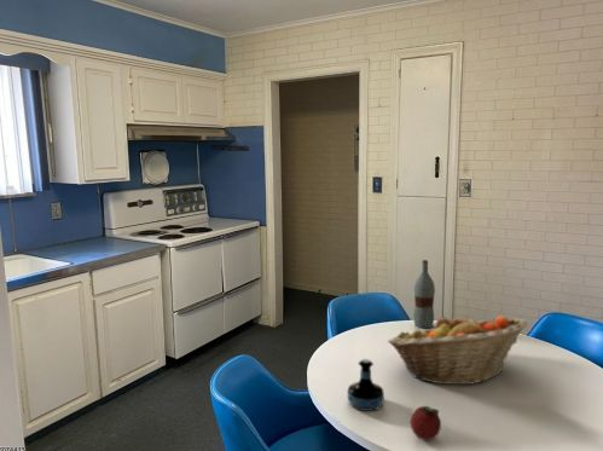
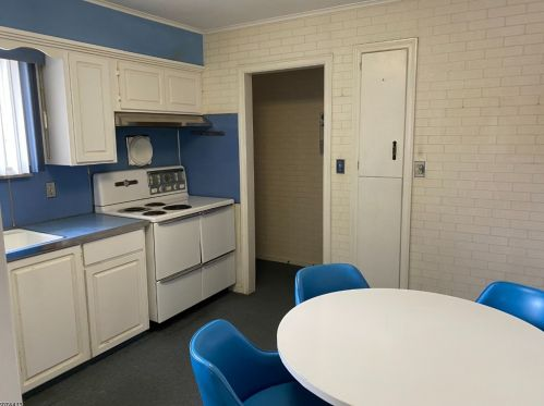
- bottle [412,259,436,329]
- tequila bottle [347,358,385,412]
- fruit basket [387,314,529,386]
- fruit [410,405,442,441]
